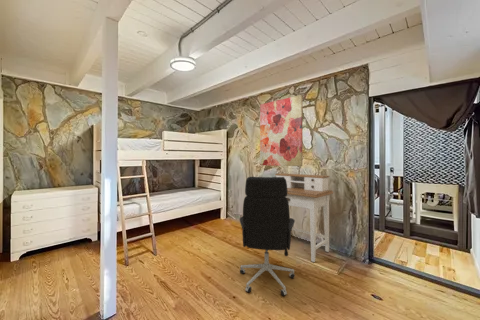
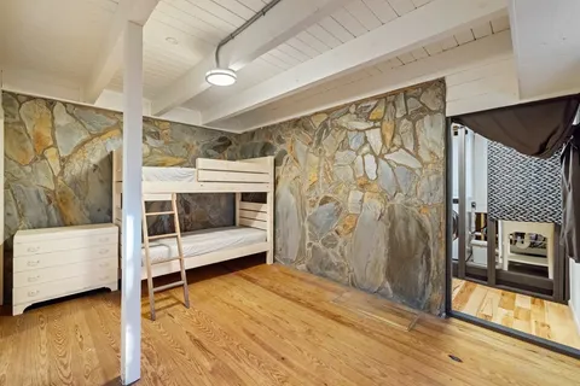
- office chair [239,176,296,297]
- desk [274,172,334,263]
- wall art [259,94,304,167]
